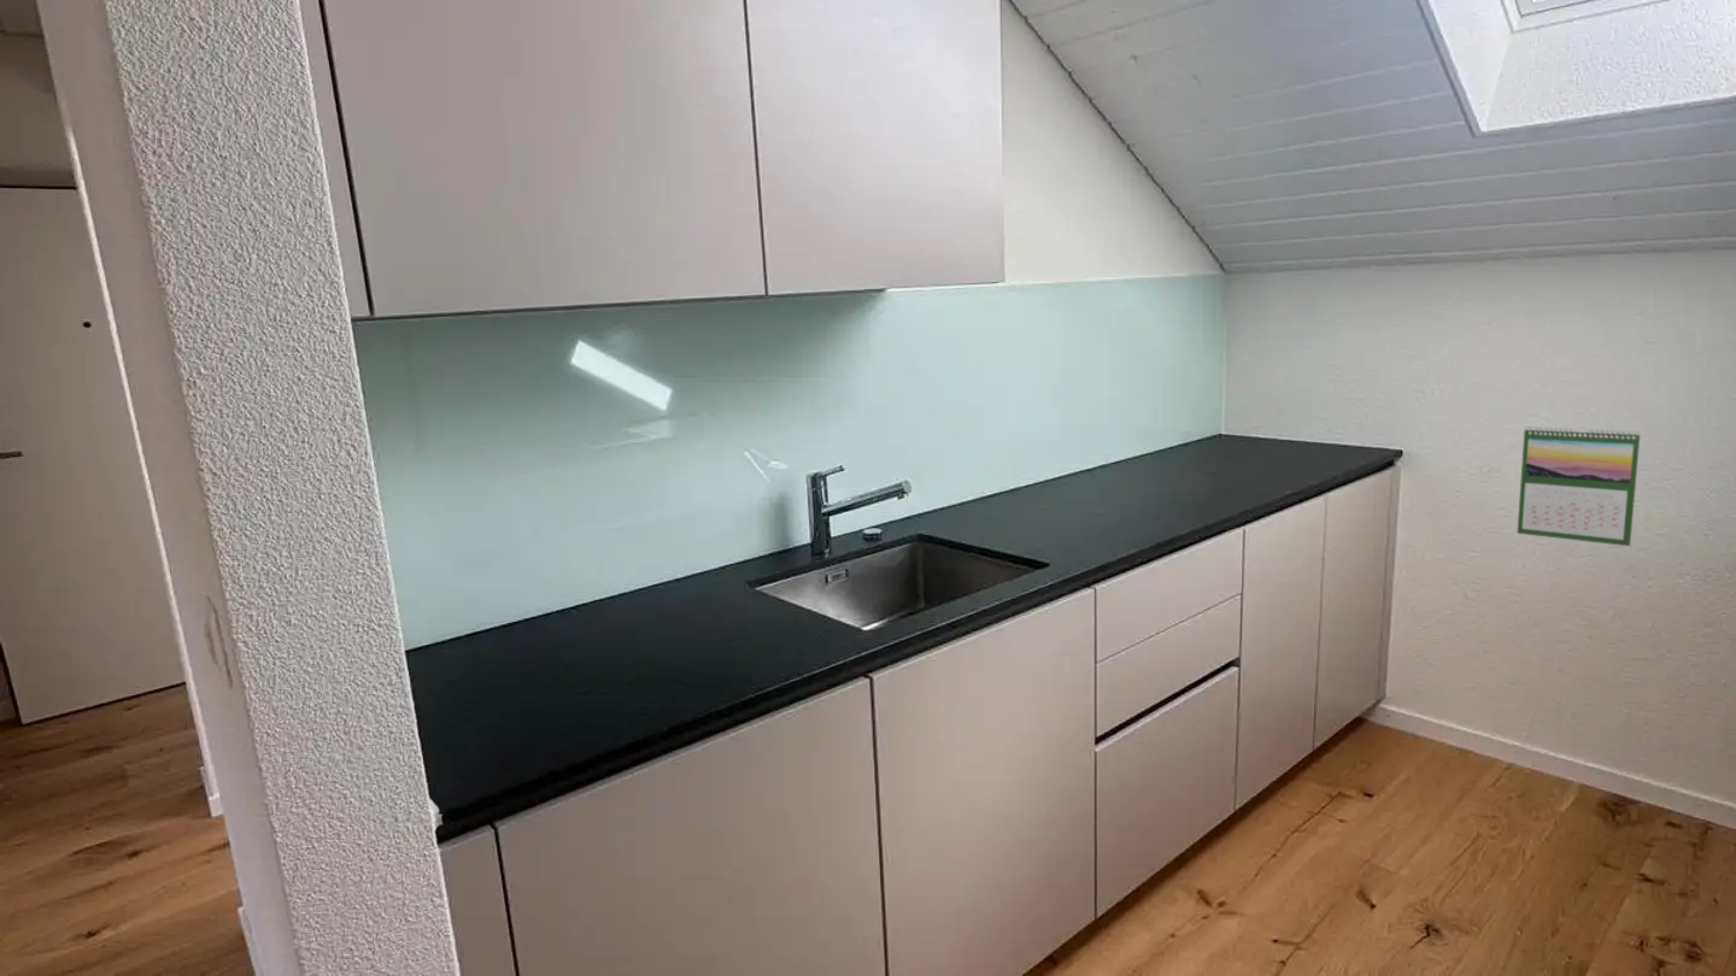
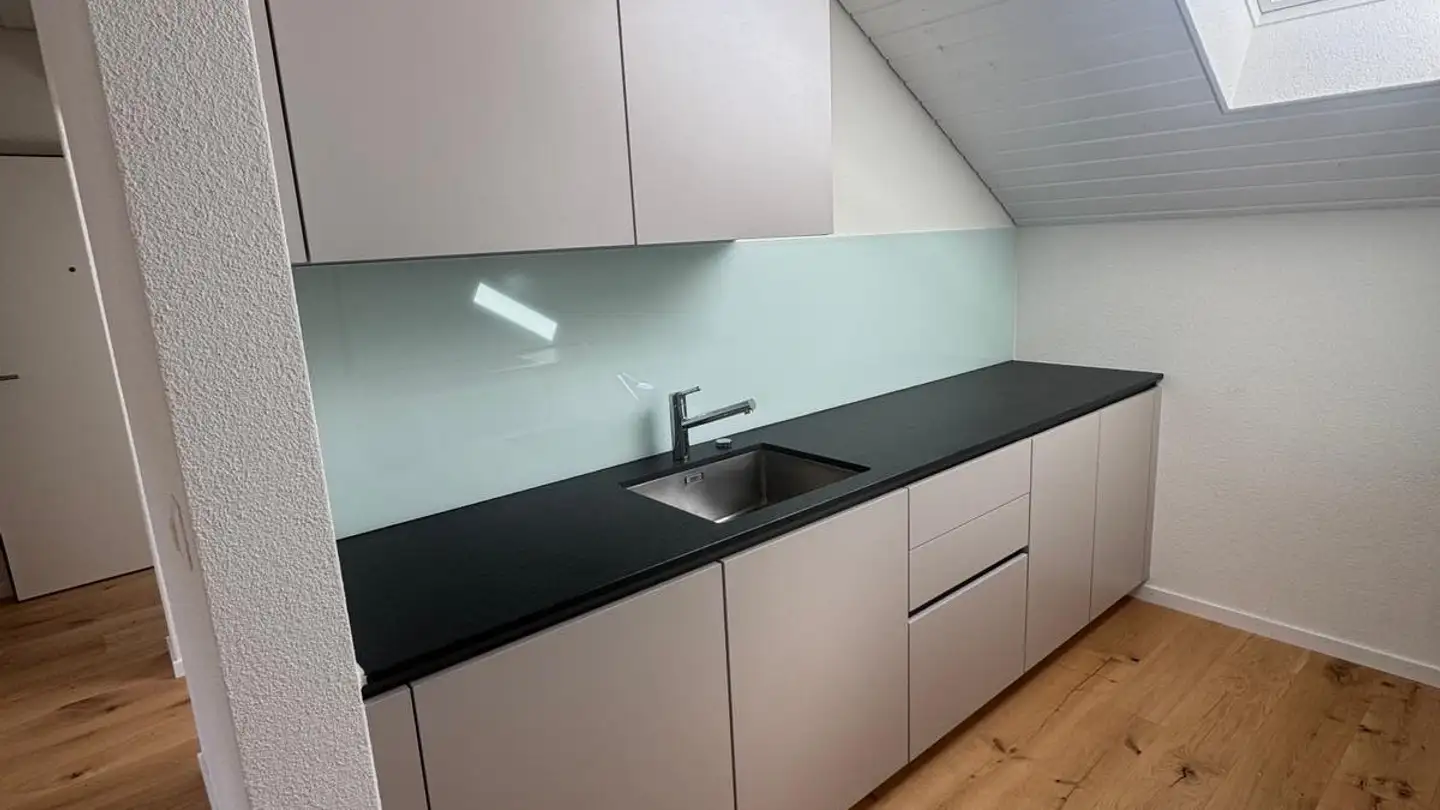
- calendar [1517,425,1642,547]
